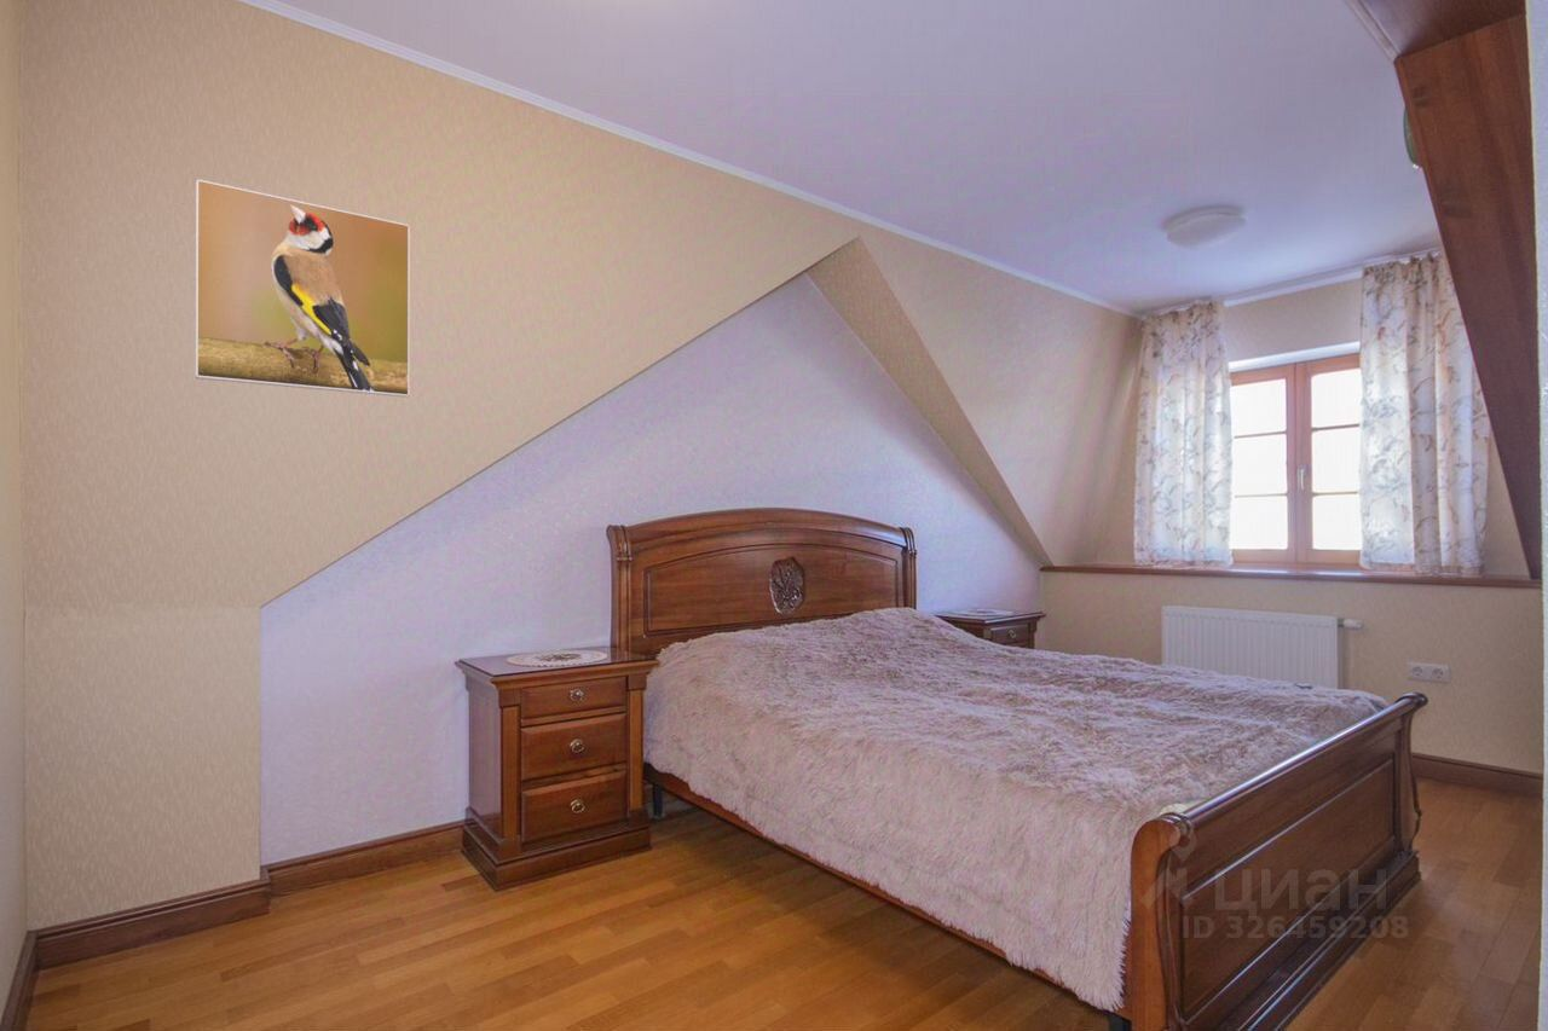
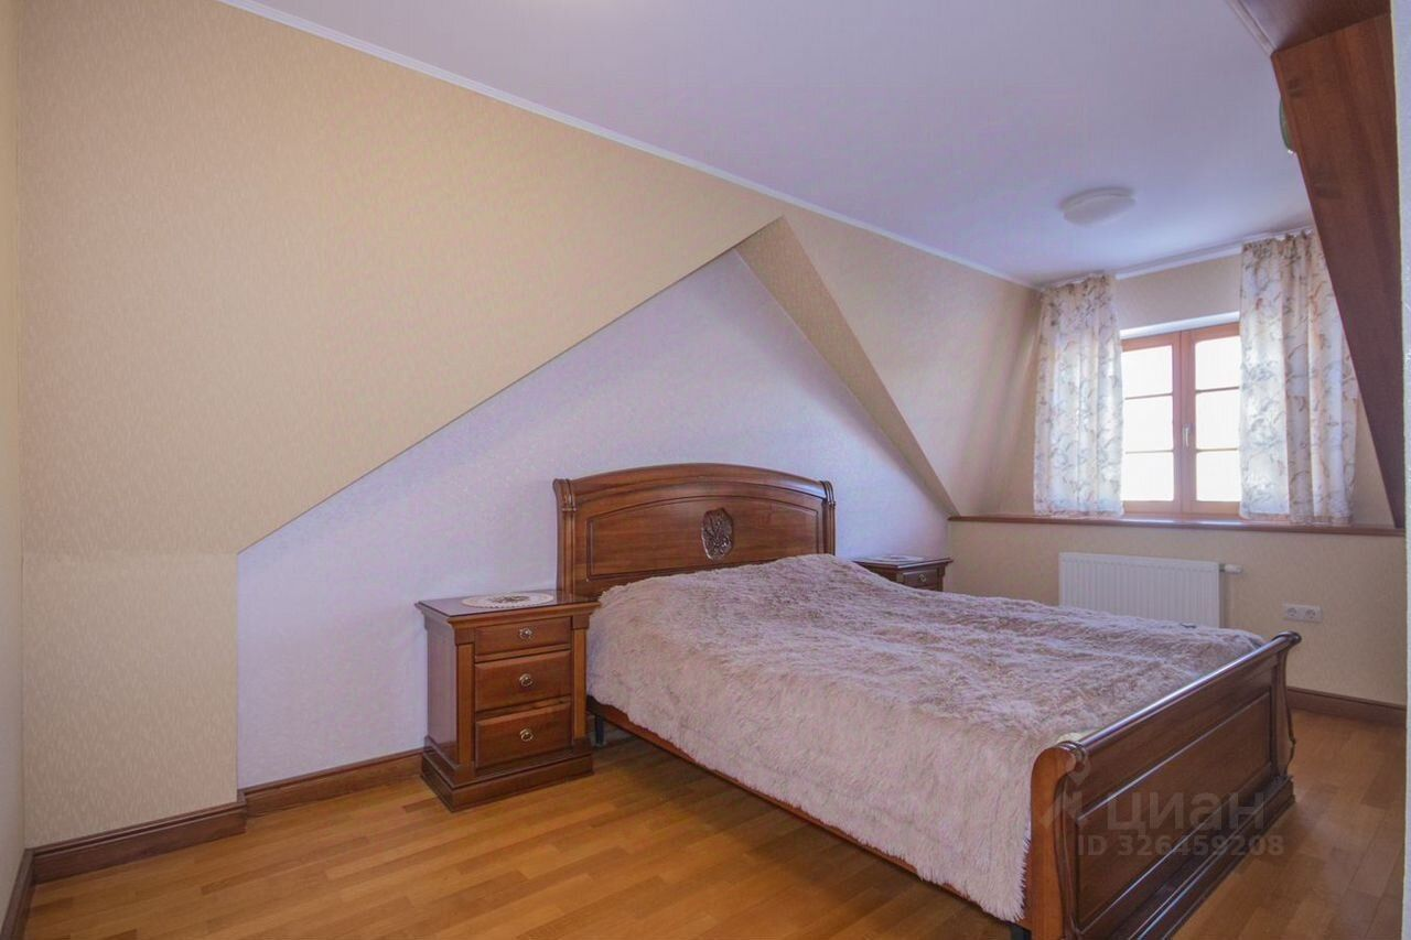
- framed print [195,178,411,399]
